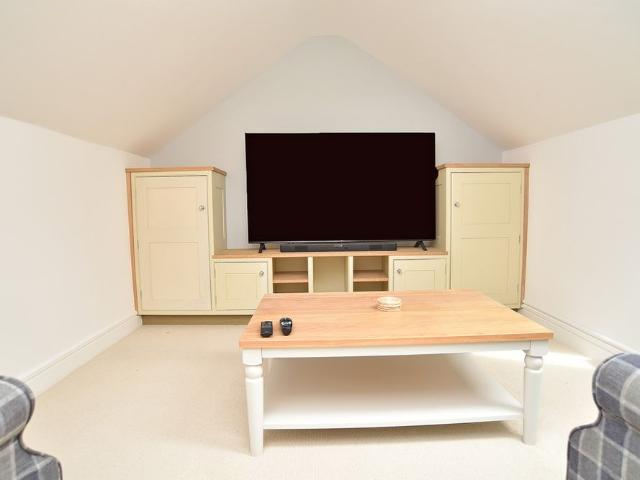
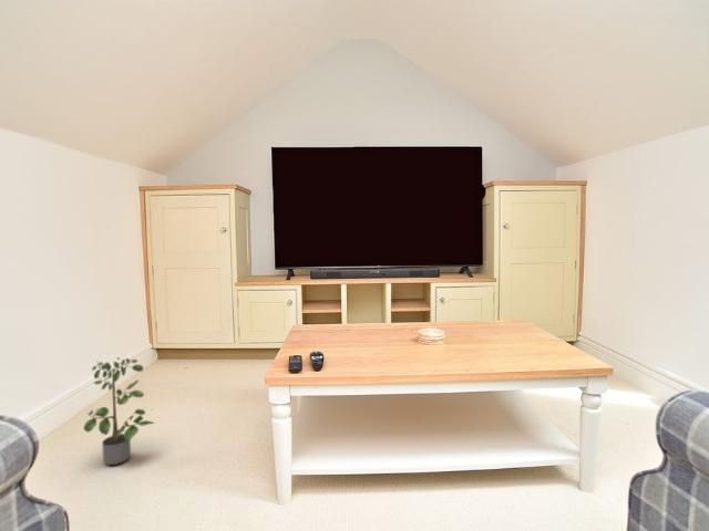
+ potted plant [82,356,156,466]
